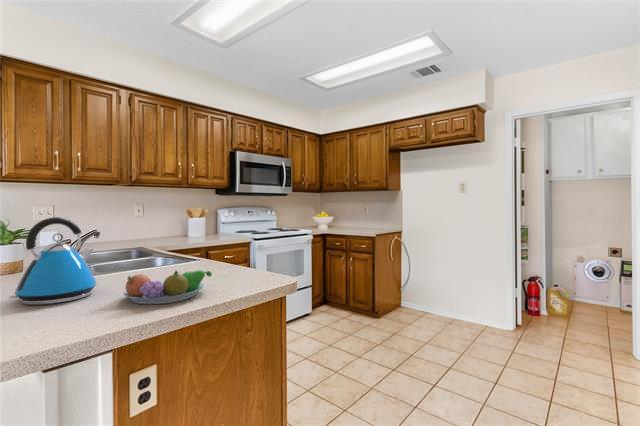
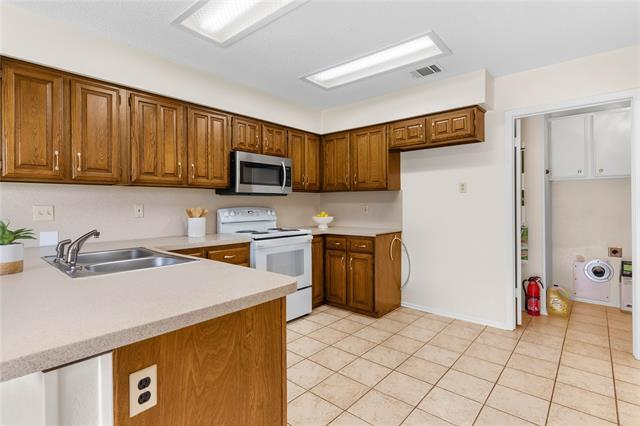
- fruit bowl [122,269,213,305]
- kettle [8,216,98,306]
